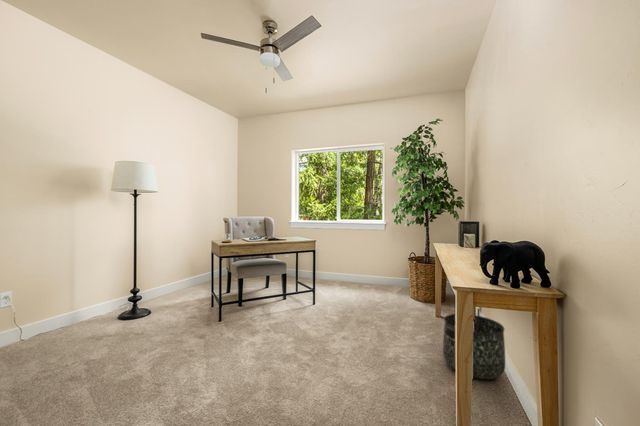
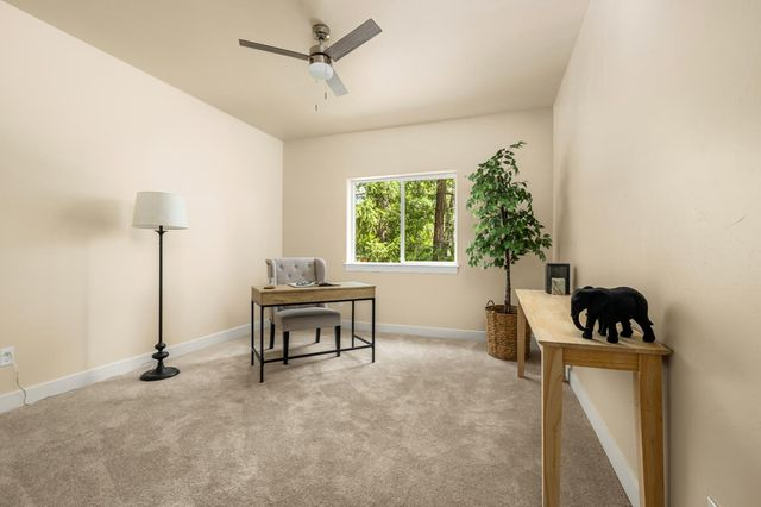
- basket [442,313,506,380]
